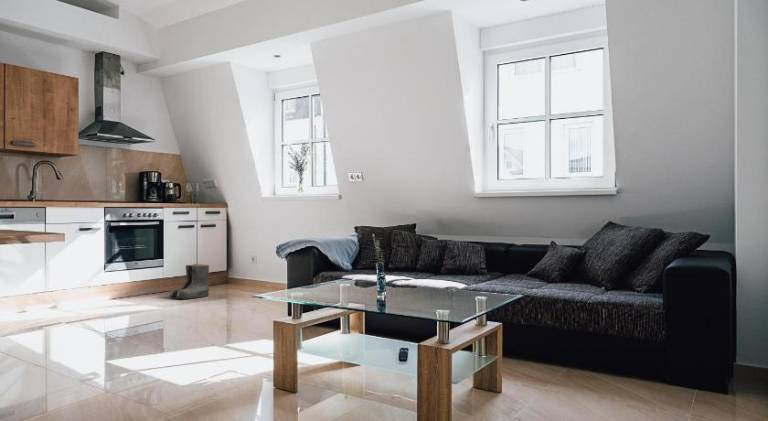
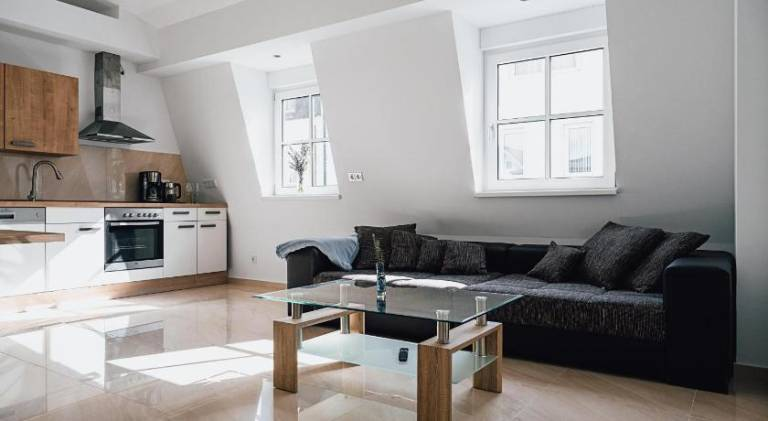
- boots [168,263,210,300]
